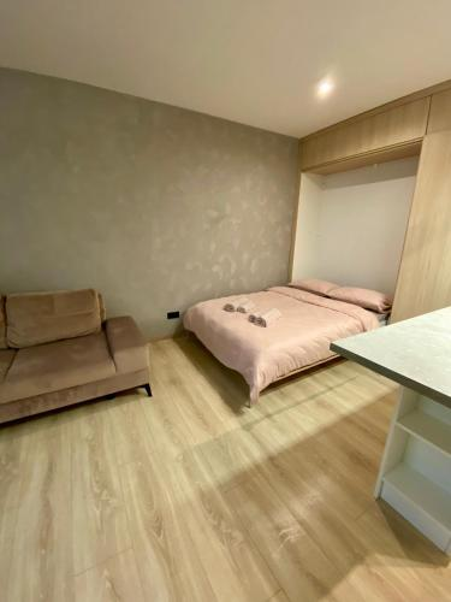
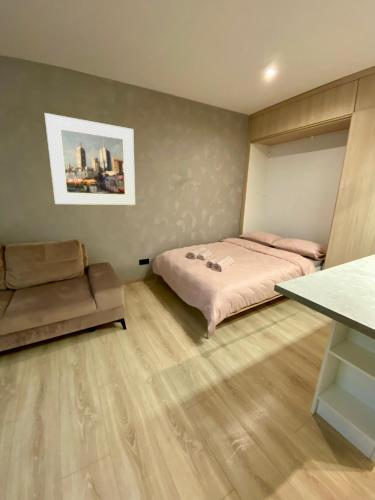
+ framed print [44,112,136,206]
